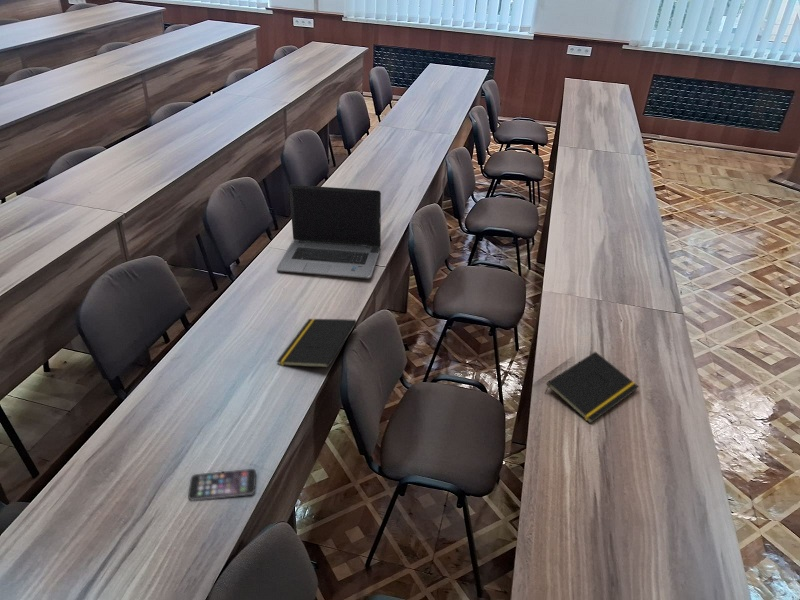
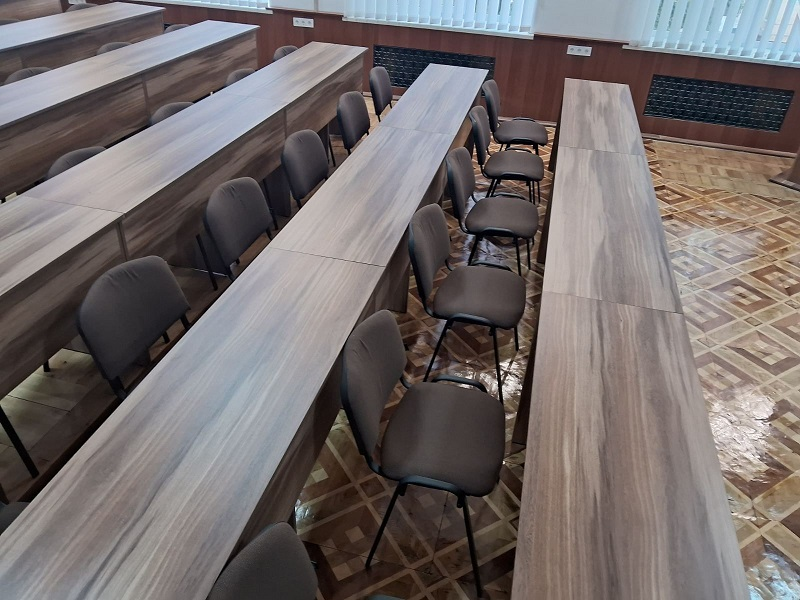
- notepad [276,318,358,369]
- notepad [543,351,640,425]
- smartphone [187,468,257,502]
- laptop computer [276,184,382,279]
